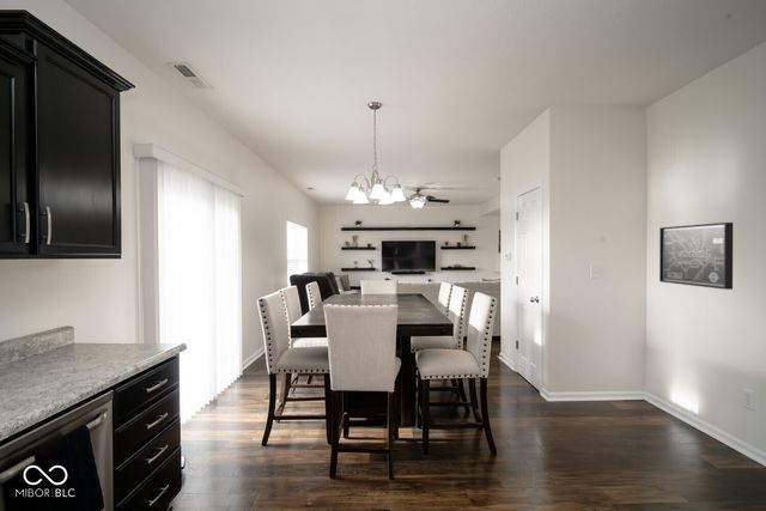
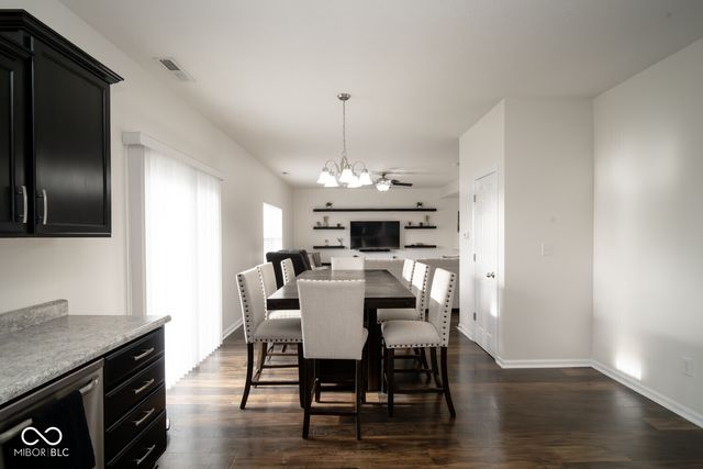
- wall art [658,221,734,291]
